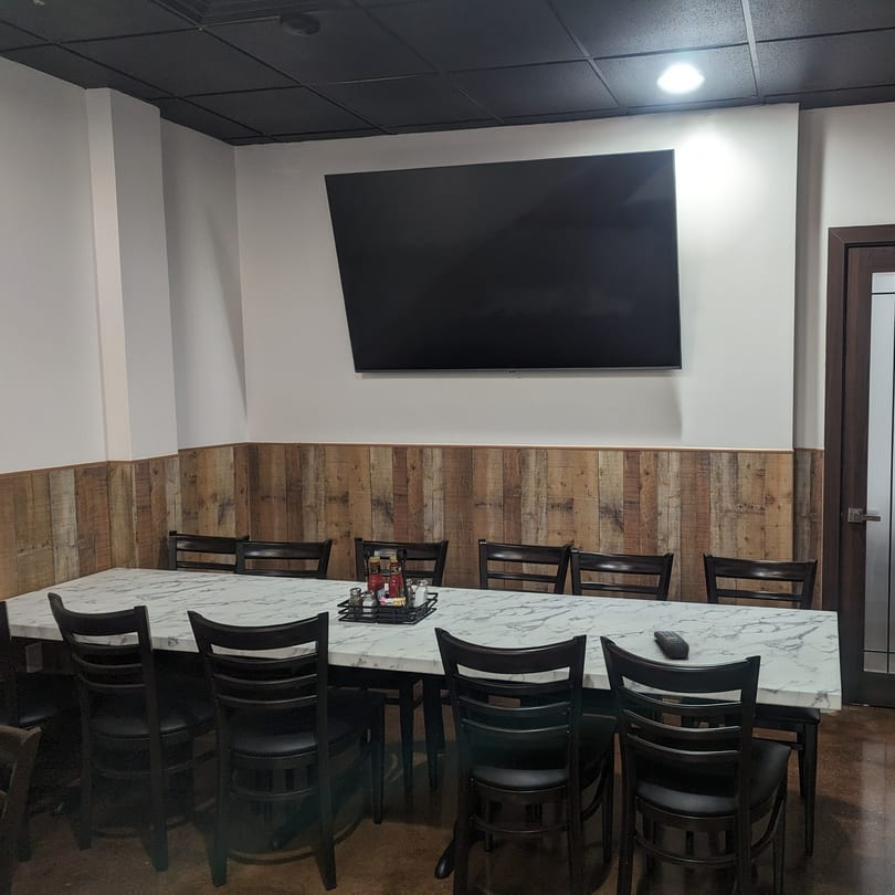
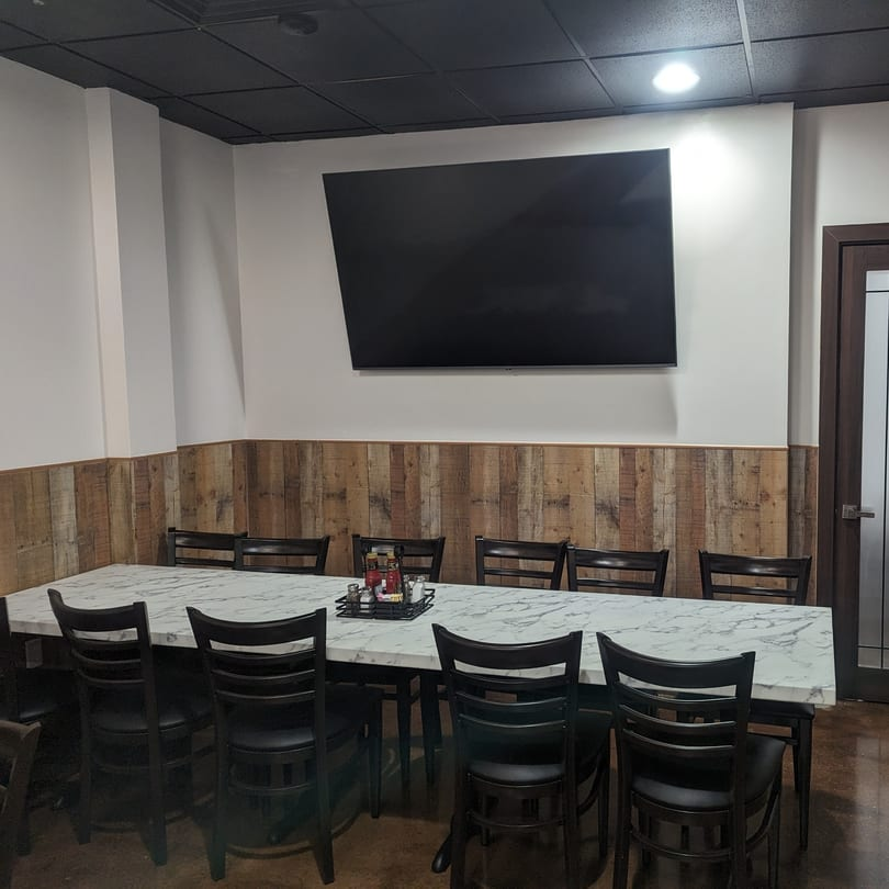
- remote control [653,630,691,660]
